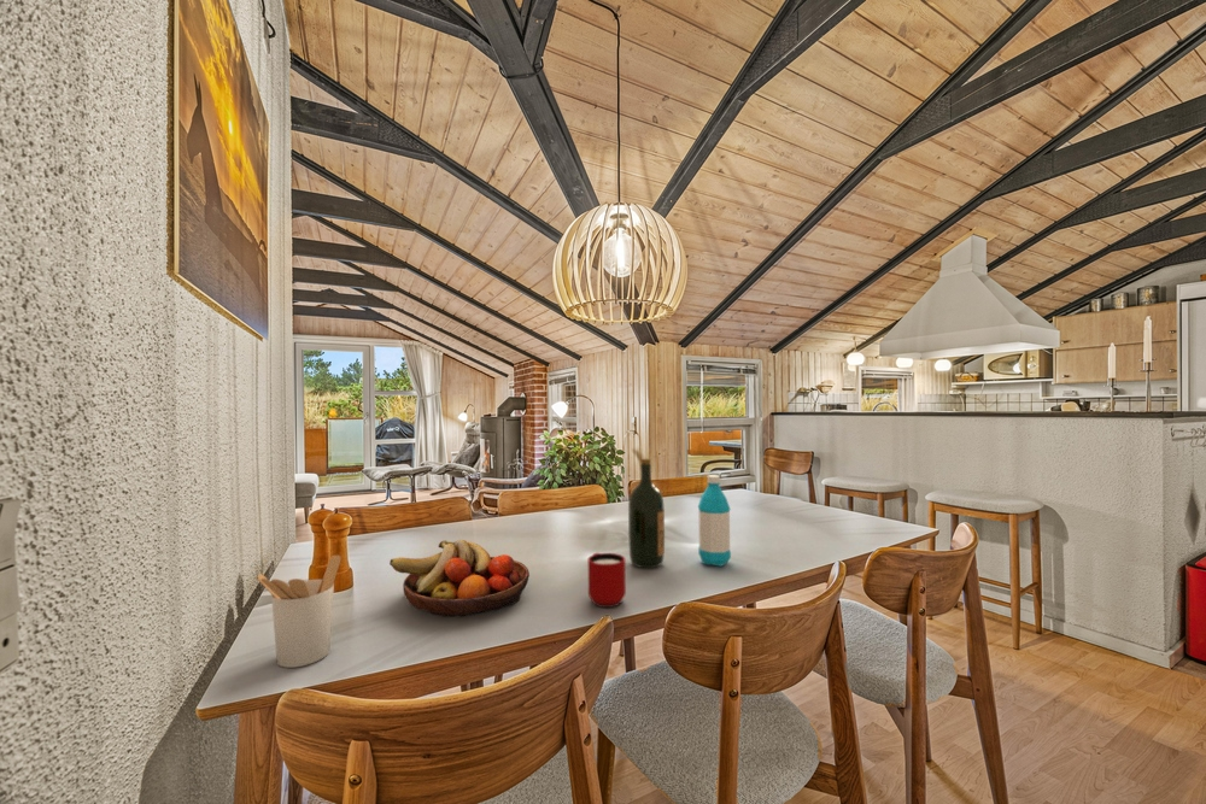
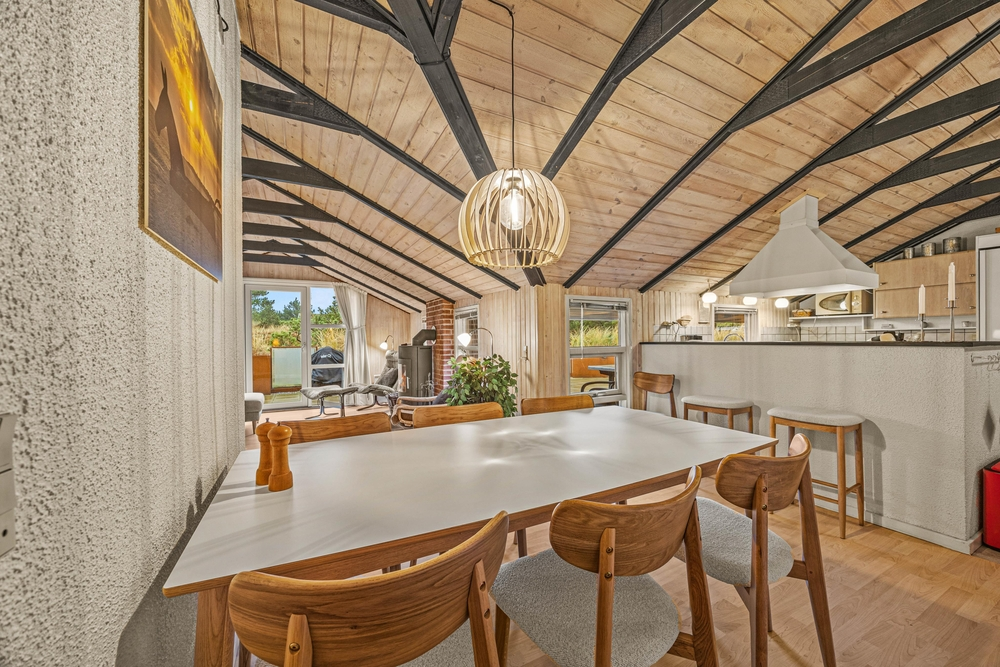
- fruit bowl [388,539,531,618]
- wine bottle [627,457,666,569]
- utensil holder [257,554,343,669]
- mug [587,552,627,609]
- water bottle [697,474,732,568]
